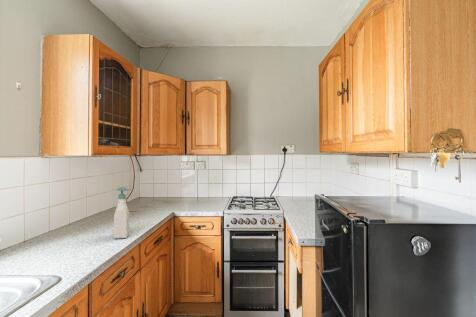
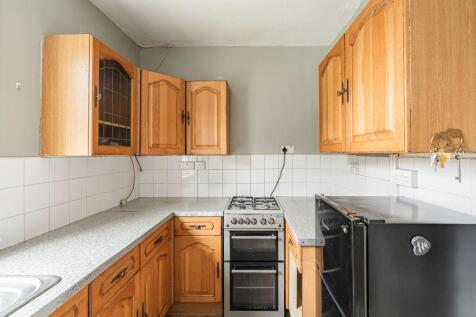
- soap bottle [113,186,132,240]
